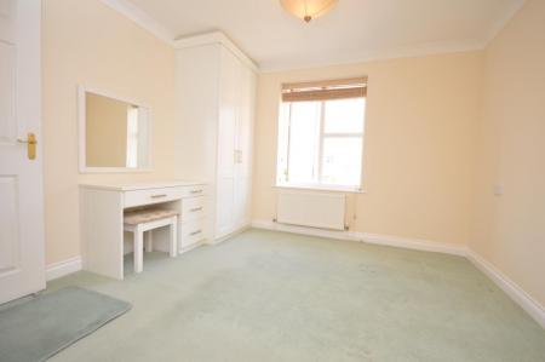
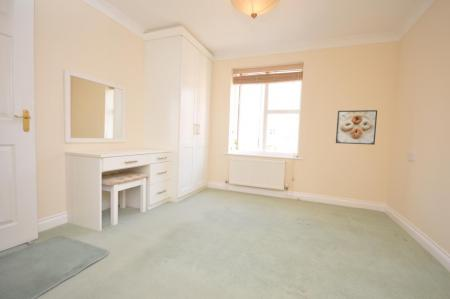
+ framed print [335,109,378,146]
